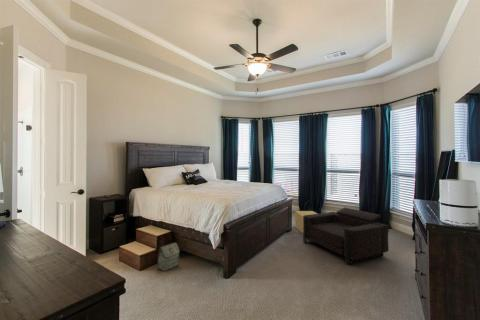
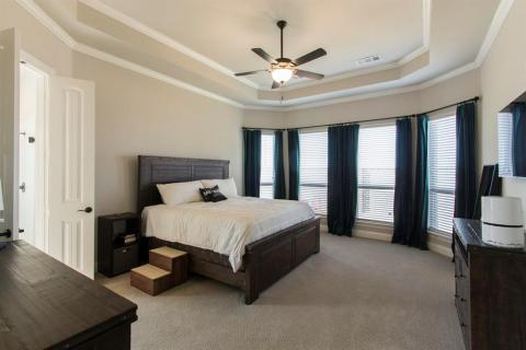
- bag [157,242,181,272]
- armchair [302,207,390,265]
- cardboard box [294,210,318,234]
